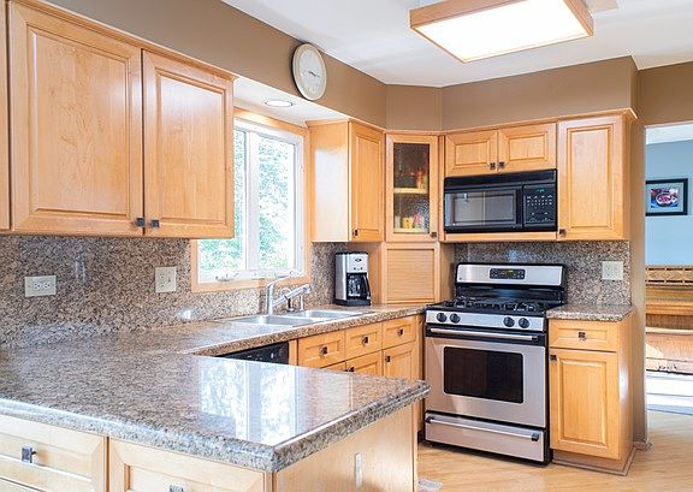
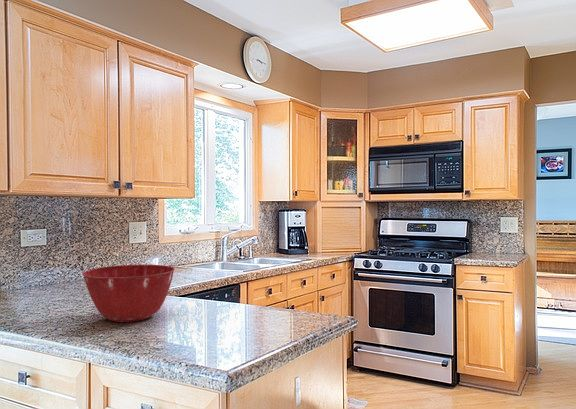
+ mixing bowl [81,264,176,323]
